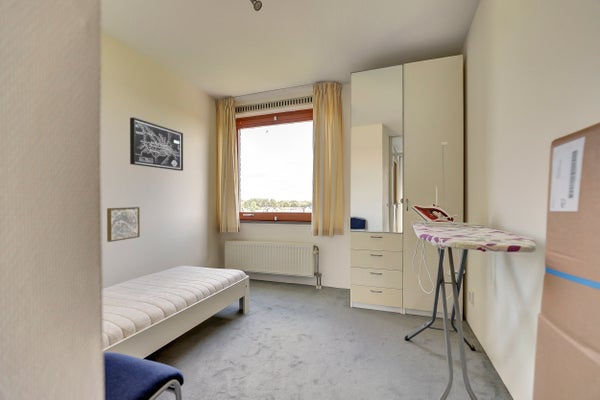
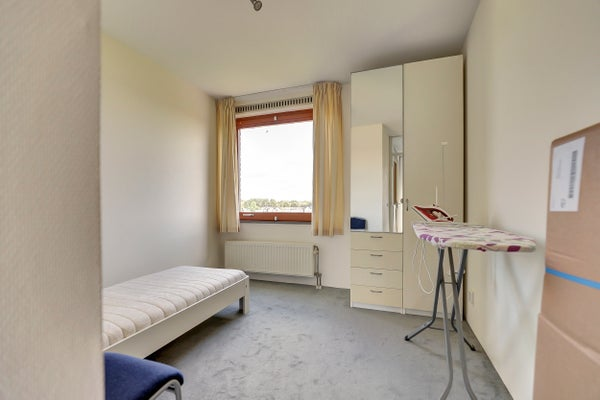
- wall art [106,206,141,243]
- wall art [129,117,184,172]
